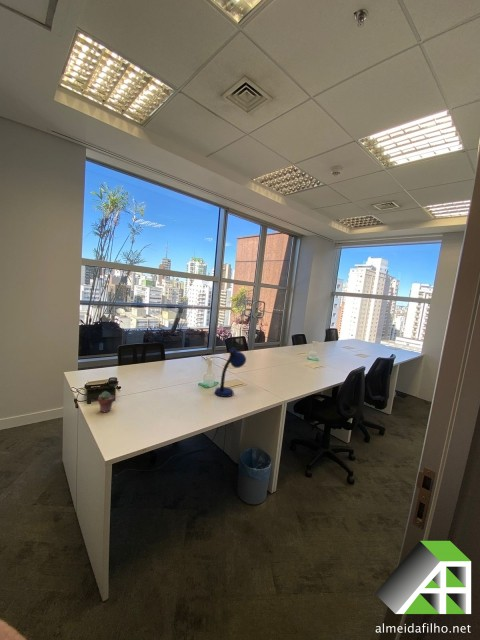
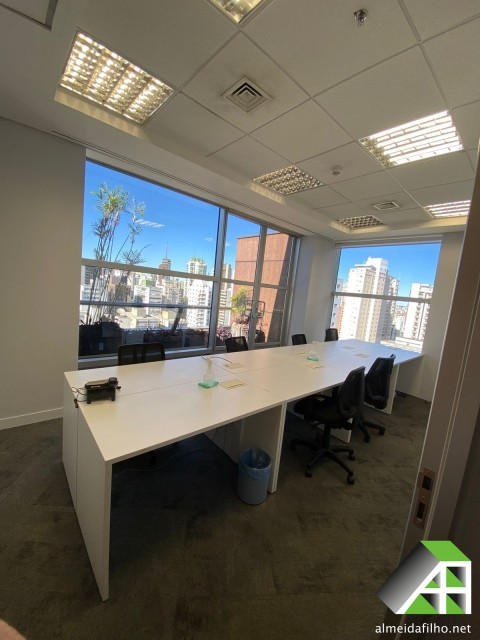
- potted succulent [97,391,115,414]
- desk lamp [214,347,247,398]
